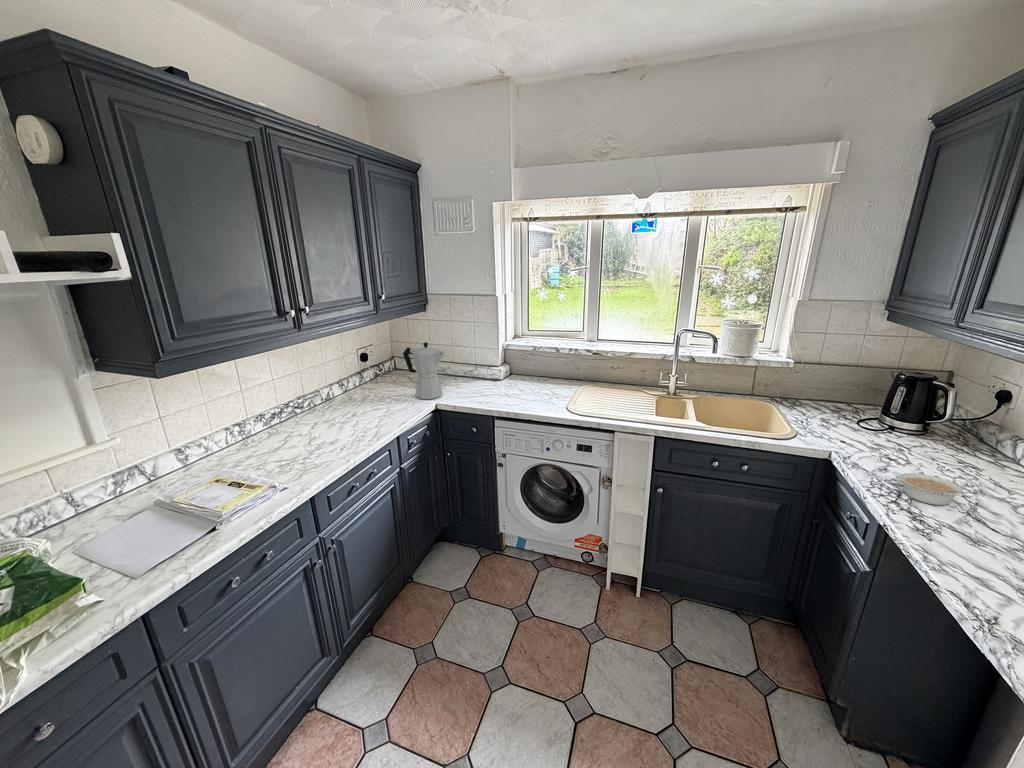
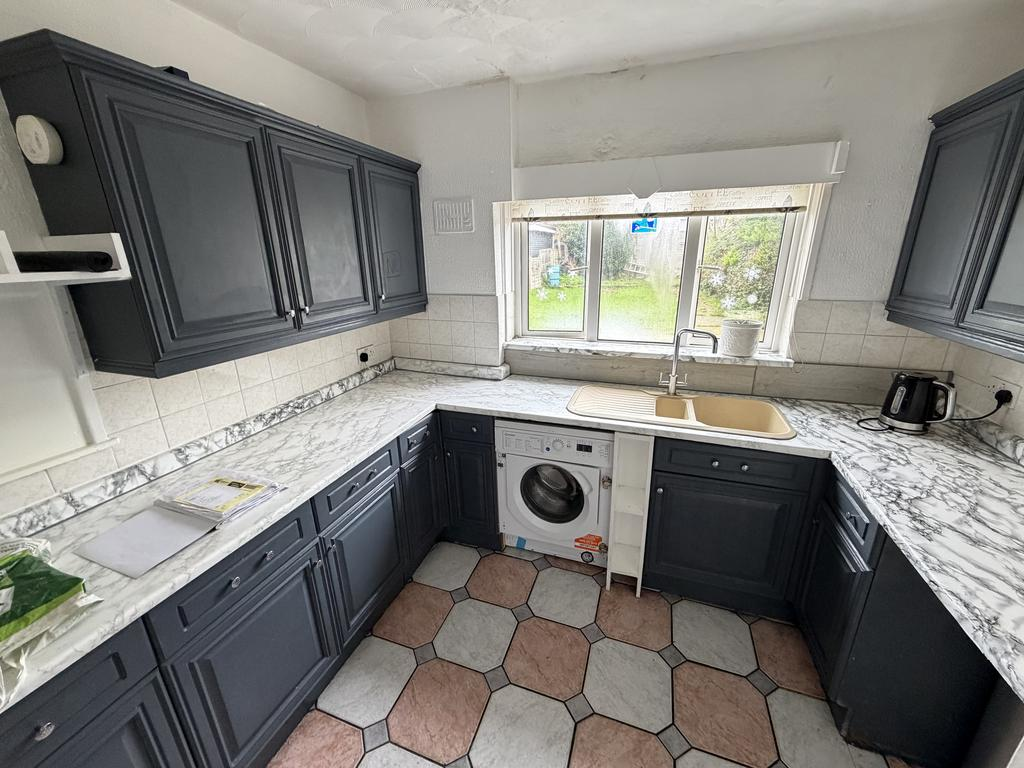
- legume [899,472,979,506]
- moka pot [402,341,446,400]
